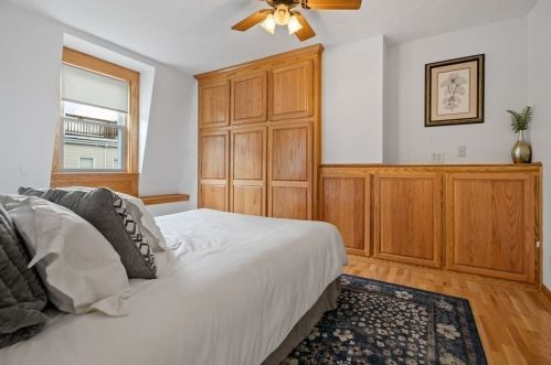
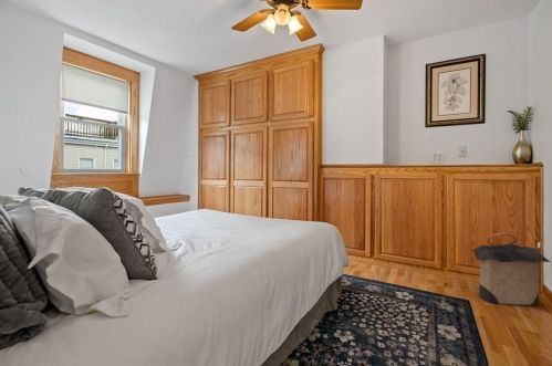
+ laundry hamper [471,232,552,306]
